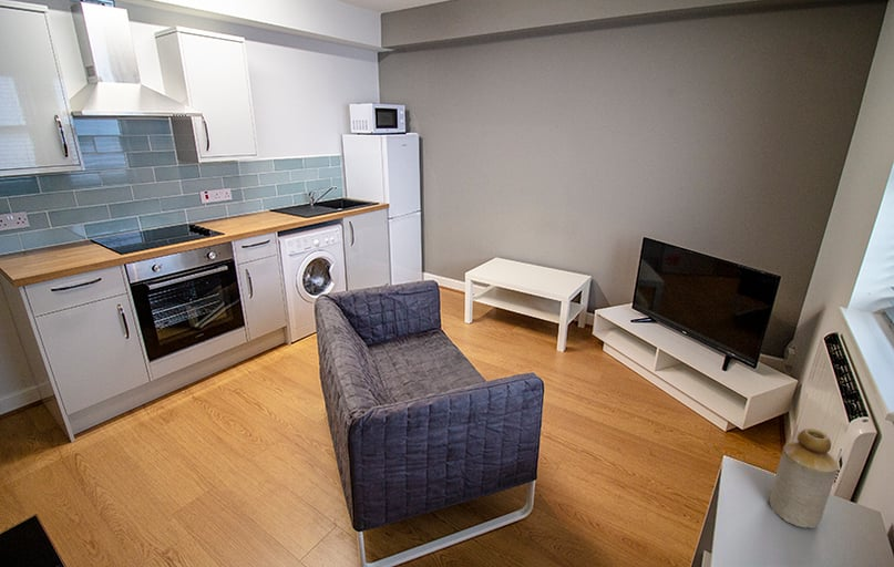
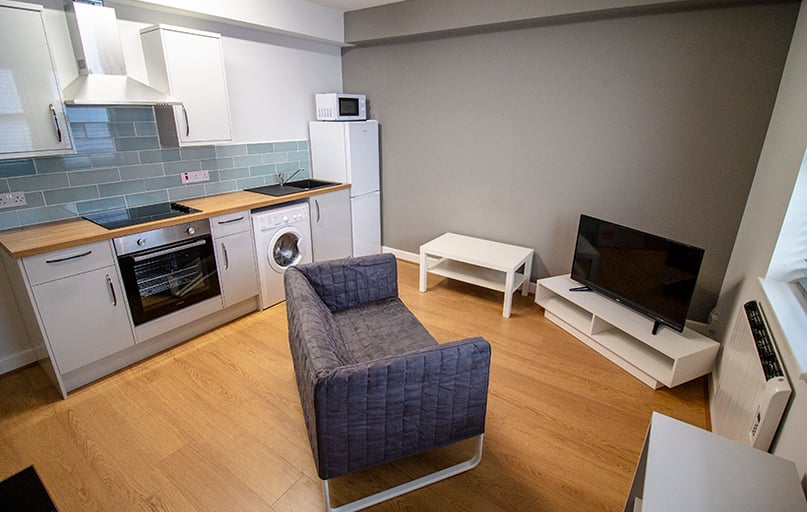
- bottle [769,427,839,529]
